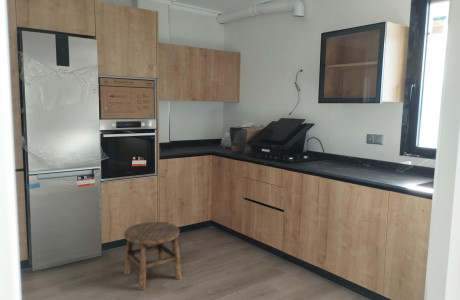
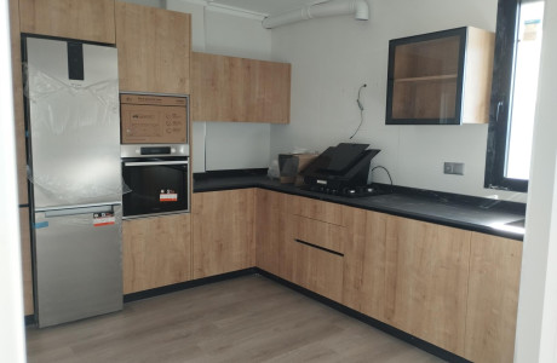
- stool [123,221,183,291]
